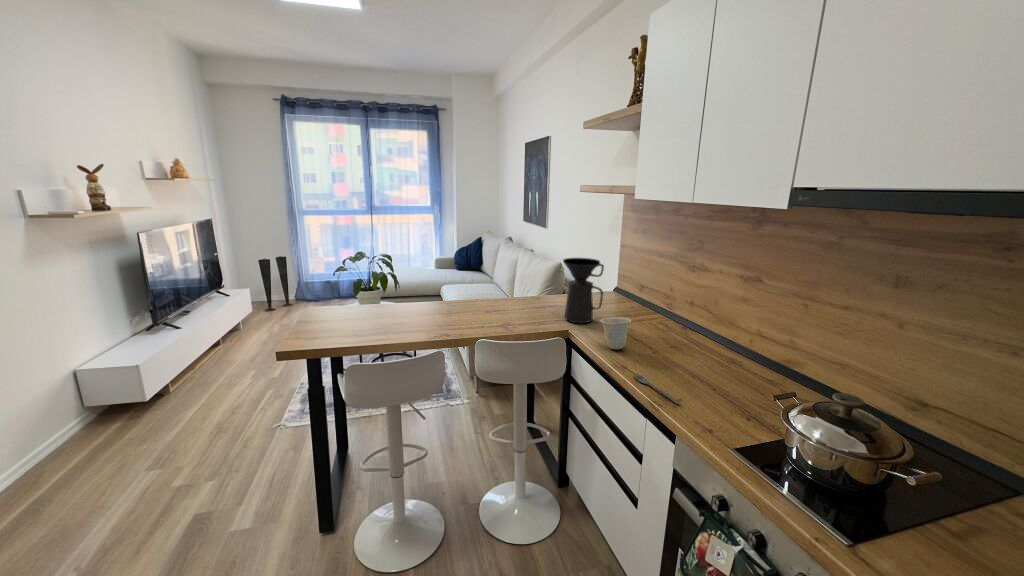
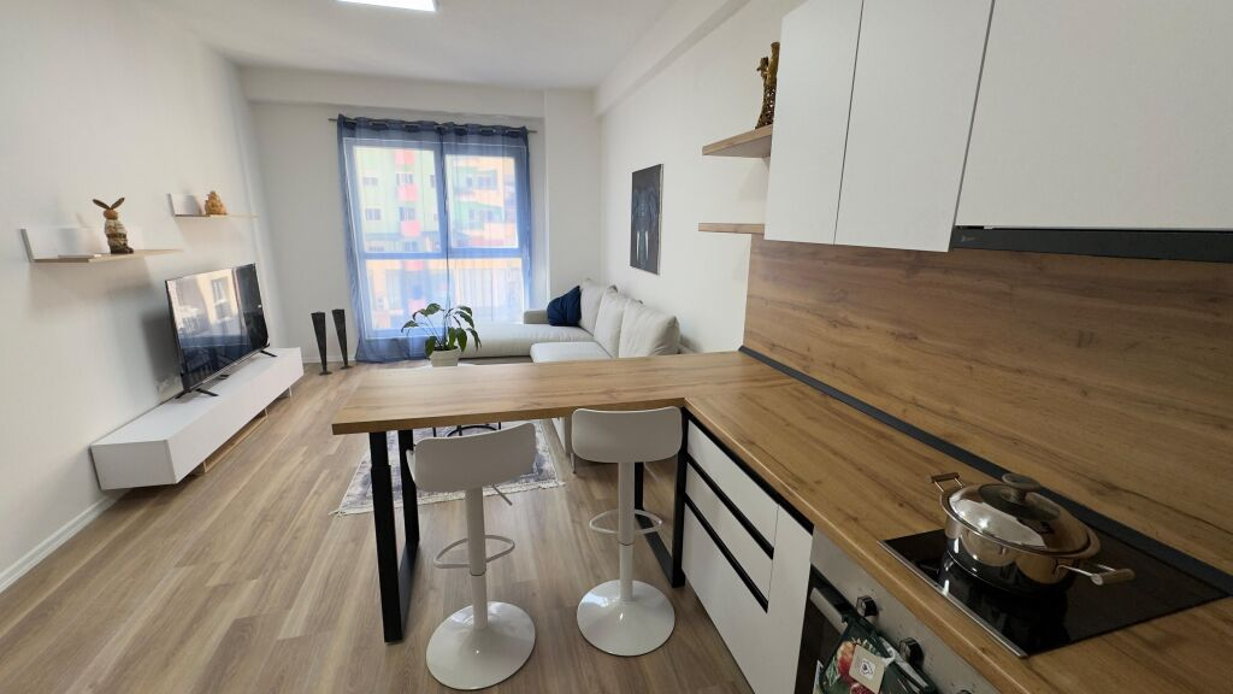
- spoon [633,373,681,406]
- coffee maker [562,257,605,324]
- cup [599,316,632,350]
